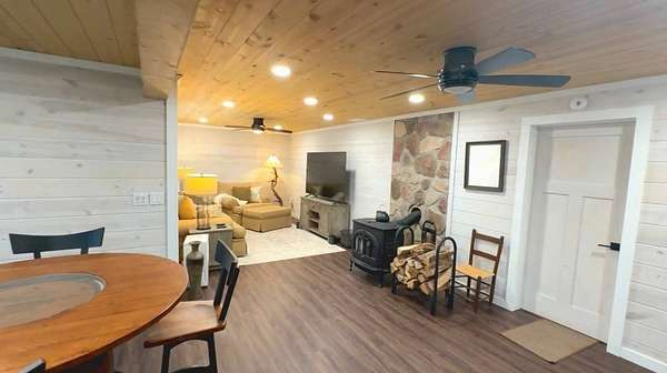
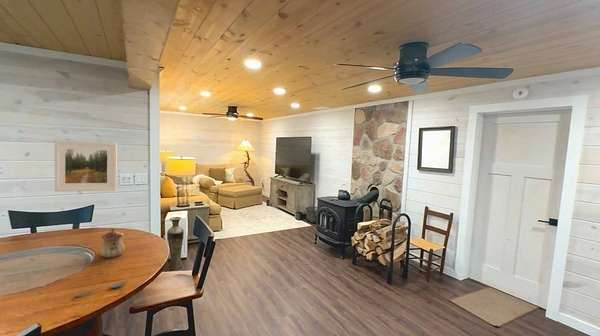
+ spoon [72,280,128,298]
+ teapot [99,228,126,259]
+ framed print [54,139,118,193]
